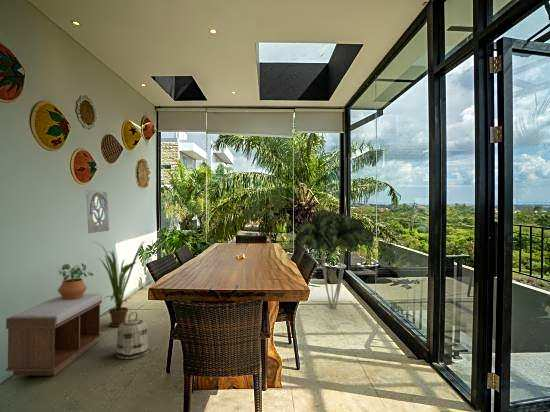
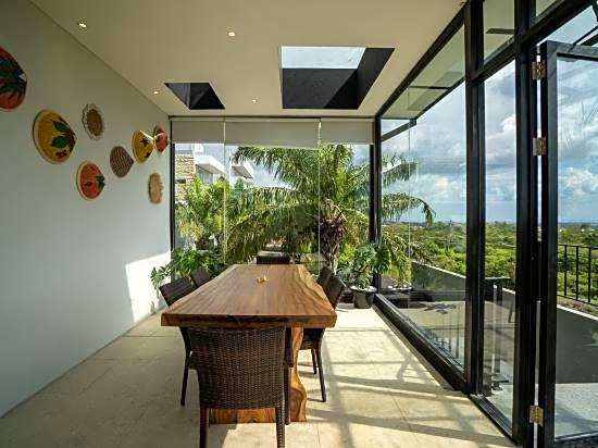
- bench [5,293,103,376]
- potted plant [57,262,94,300]
- wall ornament [85,189,110,234]
- house plant [94,240,145,328]
- basket [115,311,149,360]
- indoor plant [293,208,375,310]
